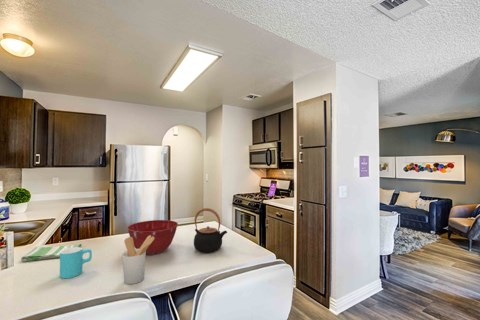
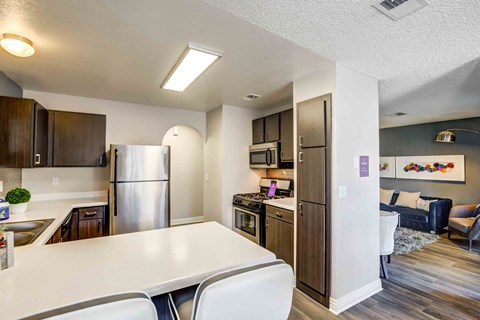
- mixing bowl [126,219,179,256]
- dish towel [20,243,82,263]
- cup [59,247,93,279]
- utensil holder [121,235,154,285]
- teapot [193,207,228,254]
